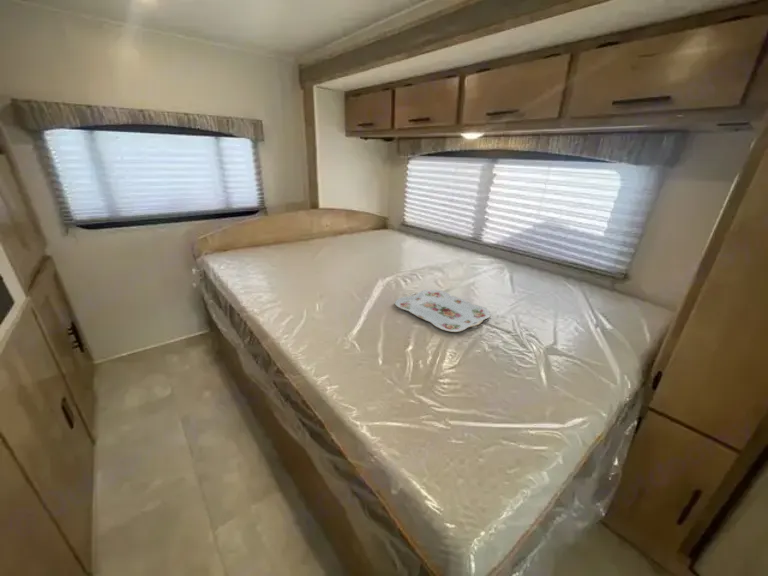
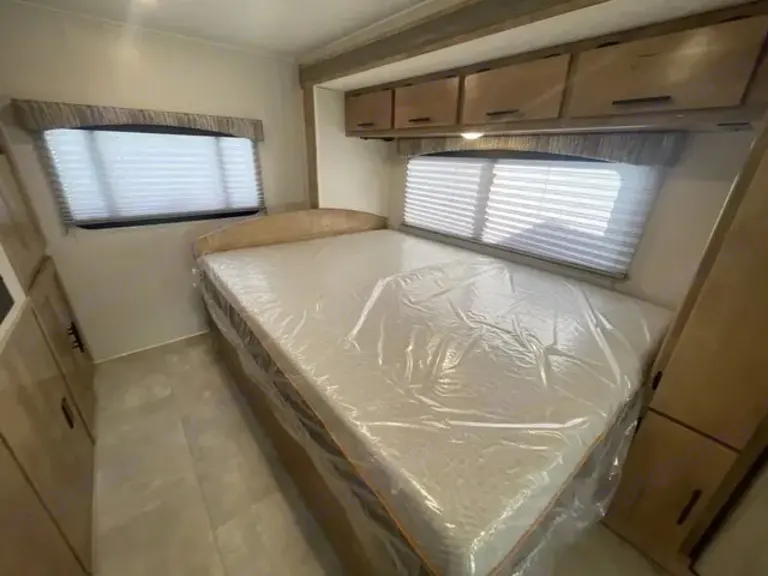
- serving tray [394,289,492,333]
